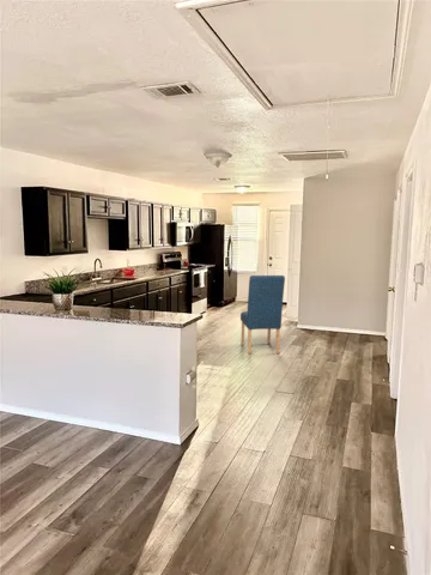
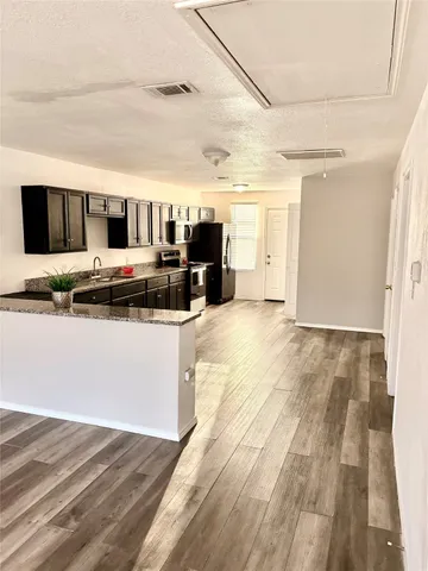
- chair [239,274,286,356]
